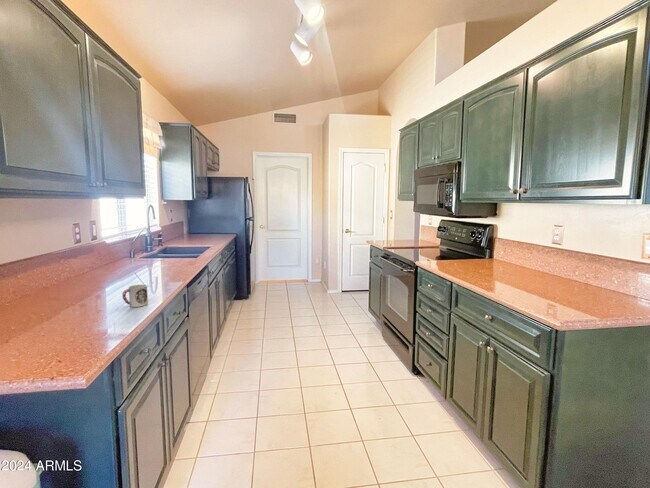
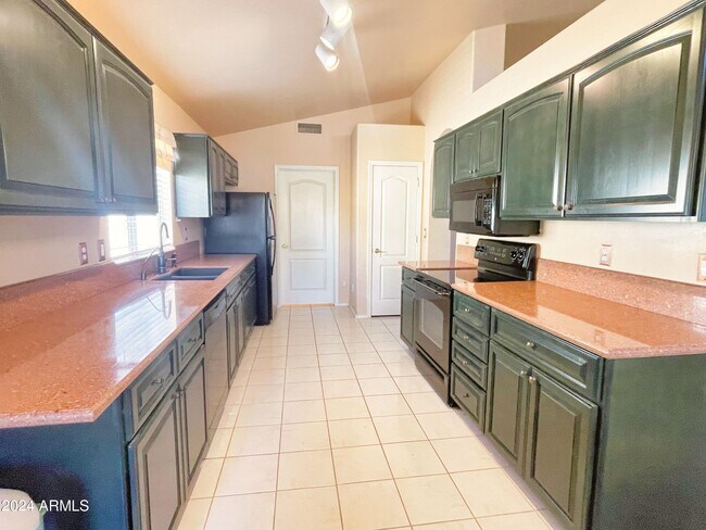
- cup [121,284,149,308]
